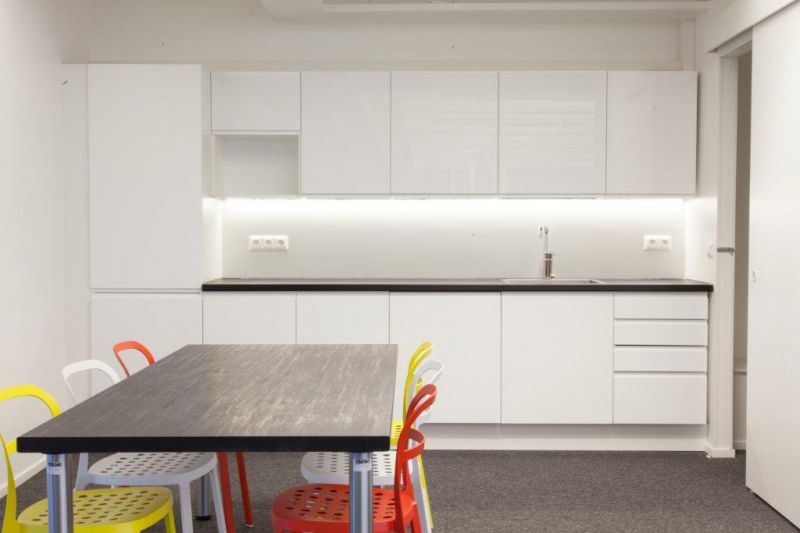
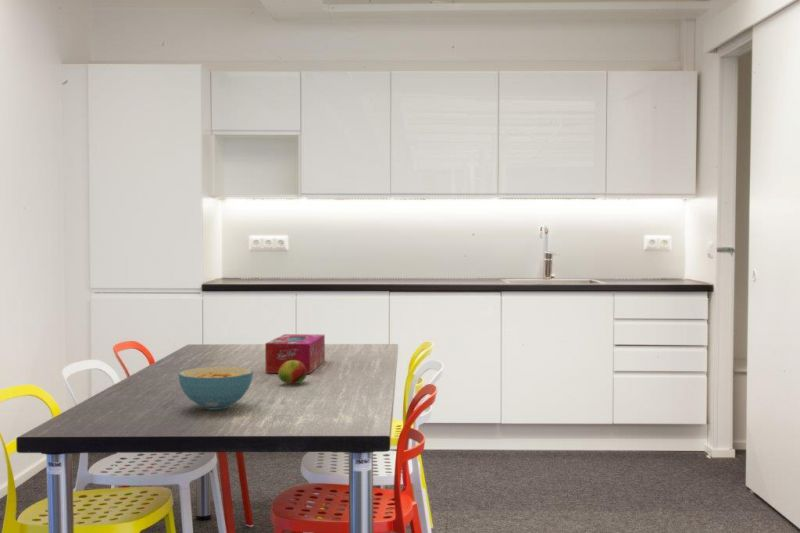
+ tissue box [264,333,326,374]
+ cereal bowl [177,366,254,411]
+ fruit [277,360,307,385]
